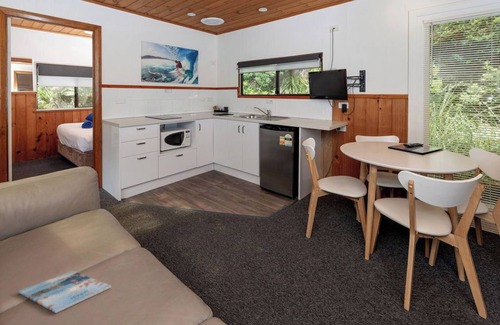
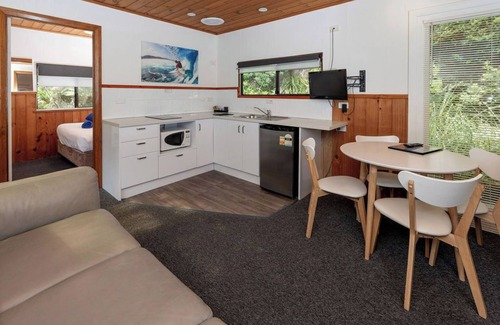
- magazine [17,270,112,314]
